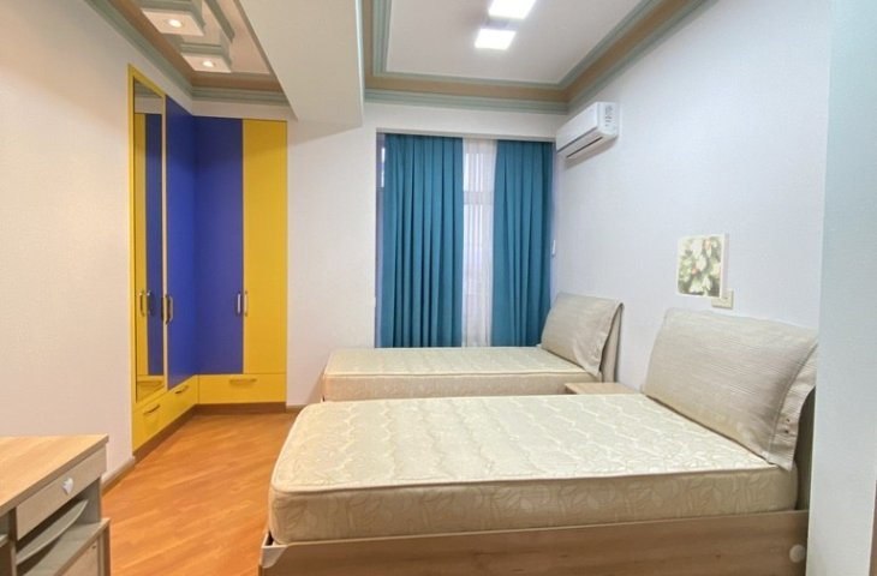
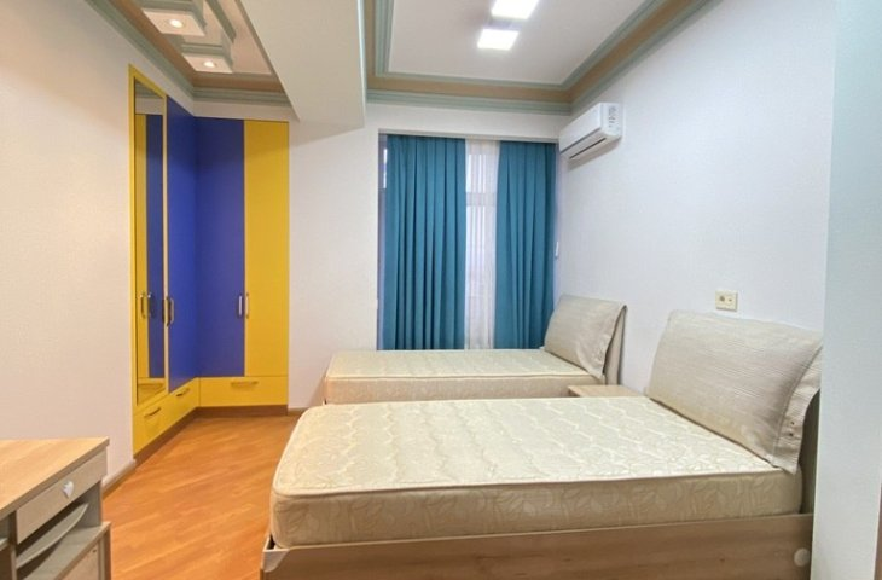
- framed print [675,233,730,300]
